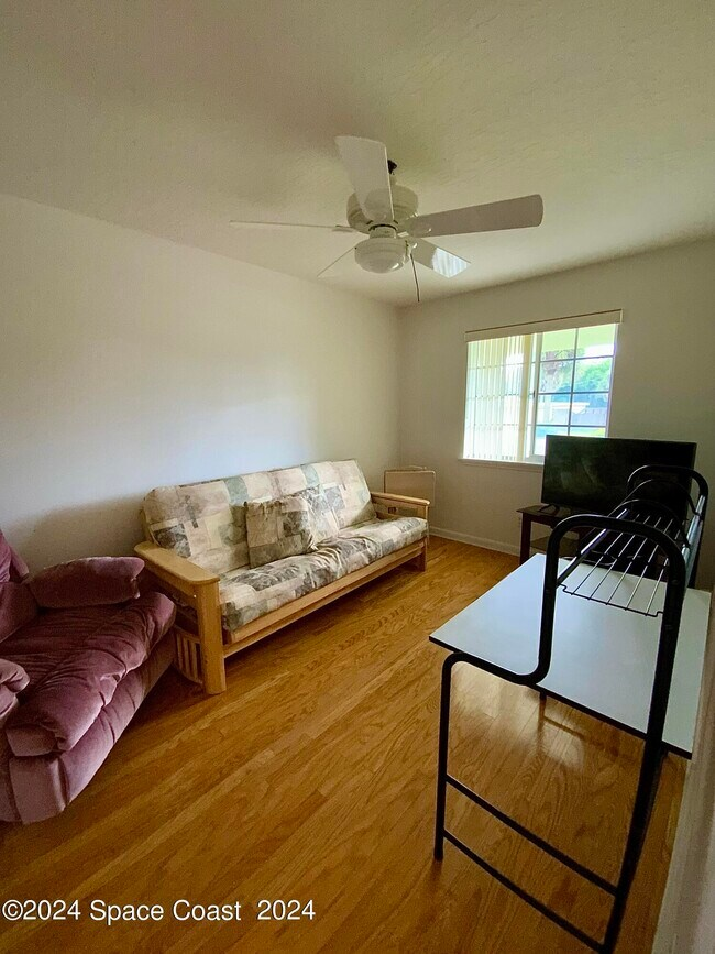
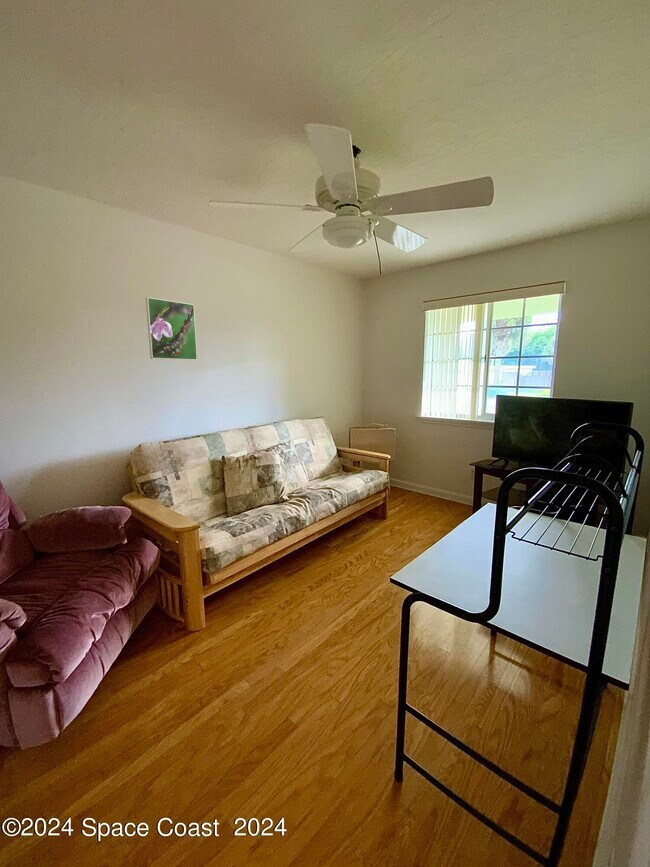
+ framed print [145,296,198,361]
